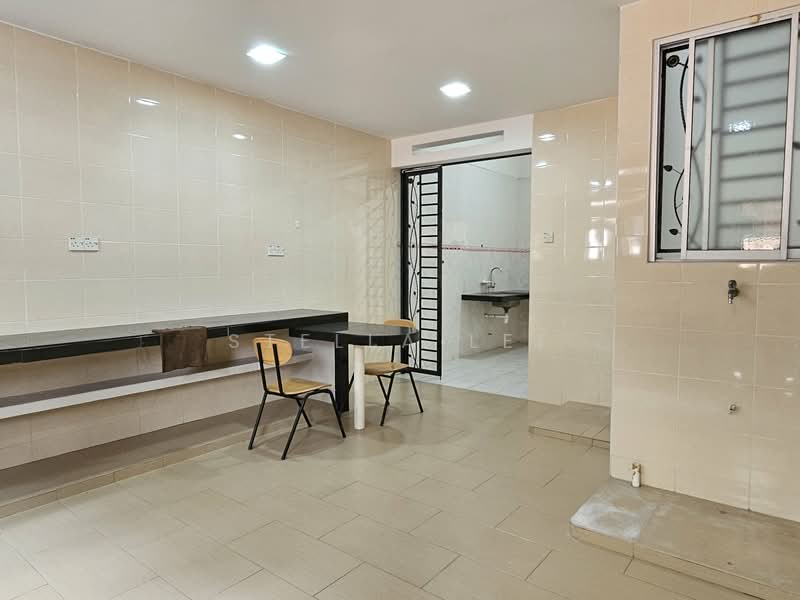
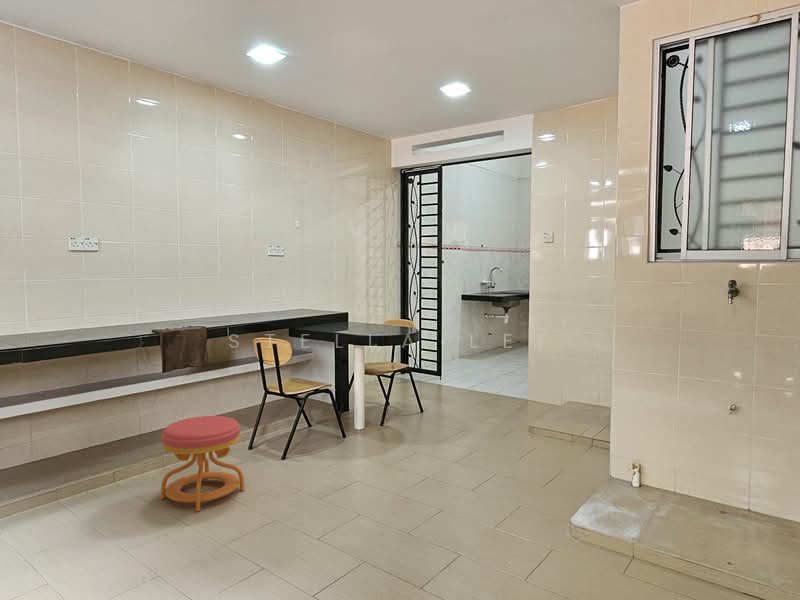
+ stool [160,415,245,512]
